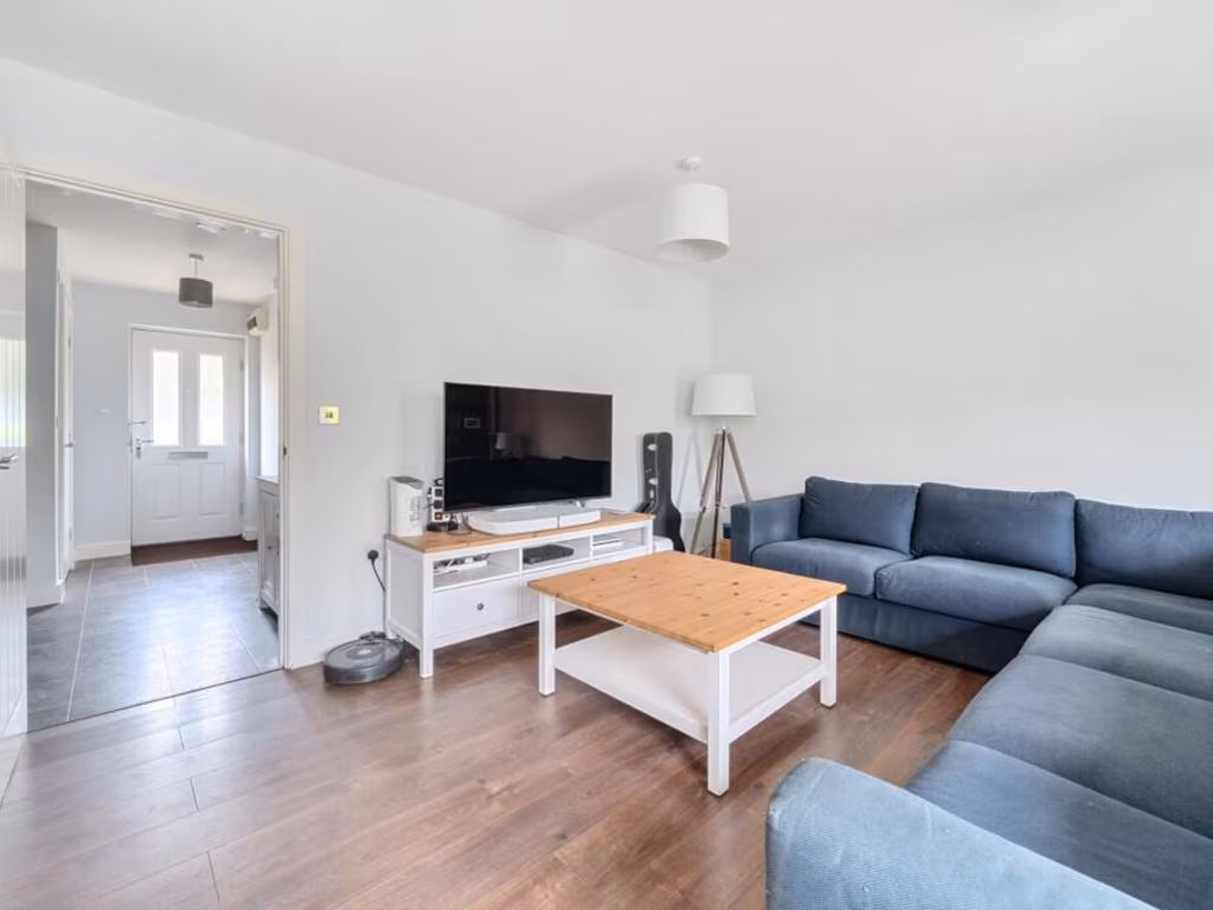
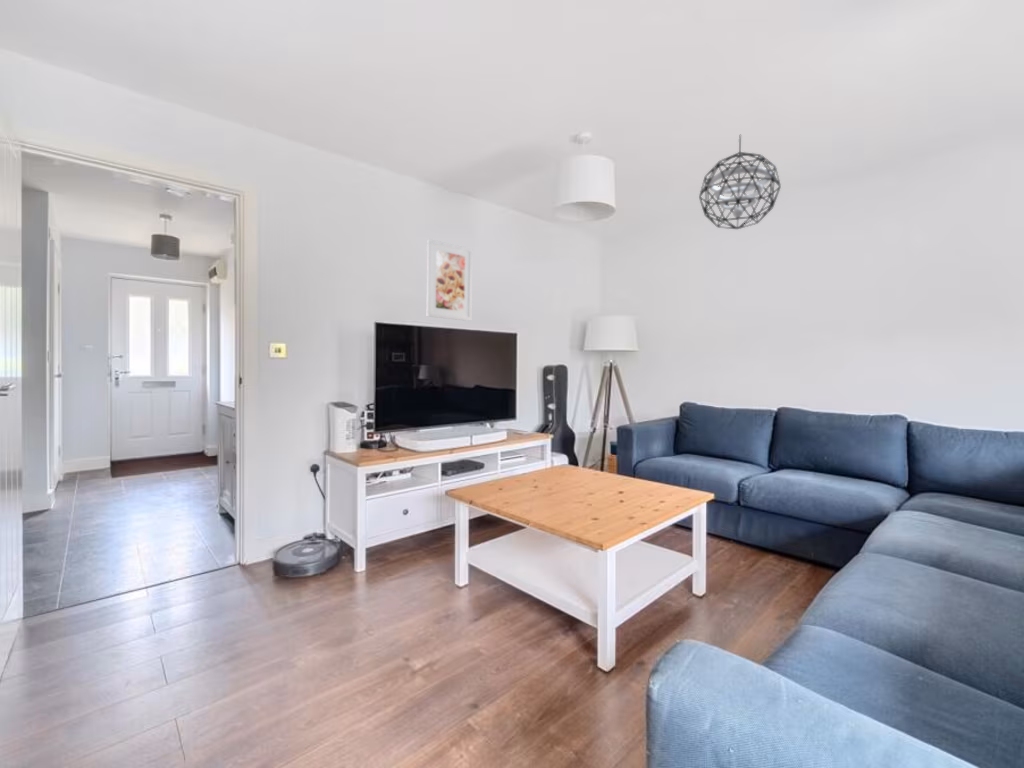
+ pendant light [698,134,782,230]
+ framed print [426,238,473,322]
